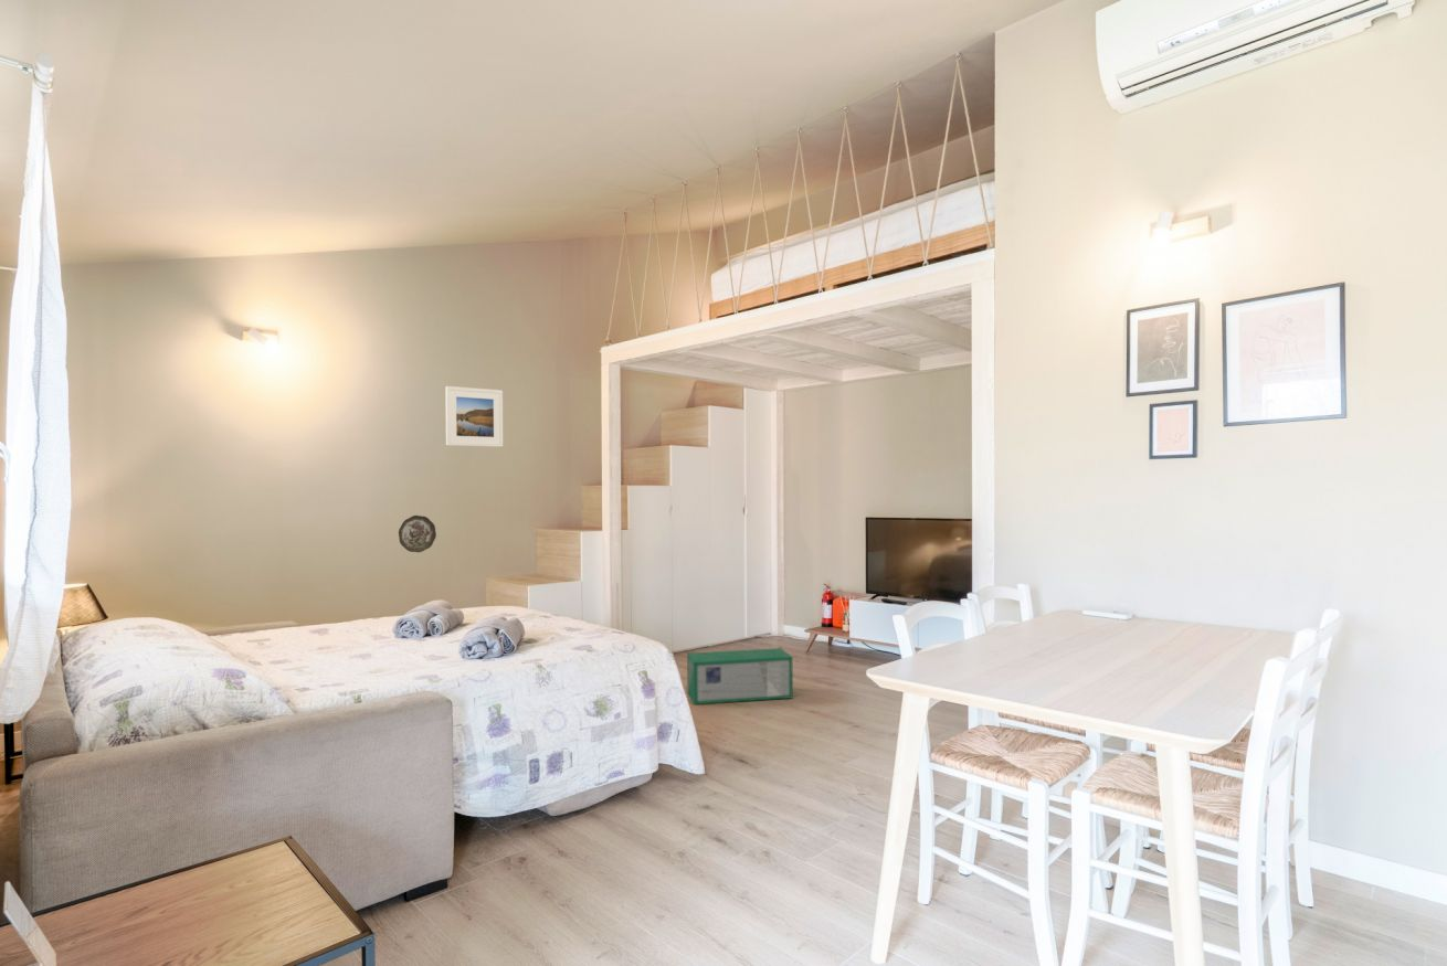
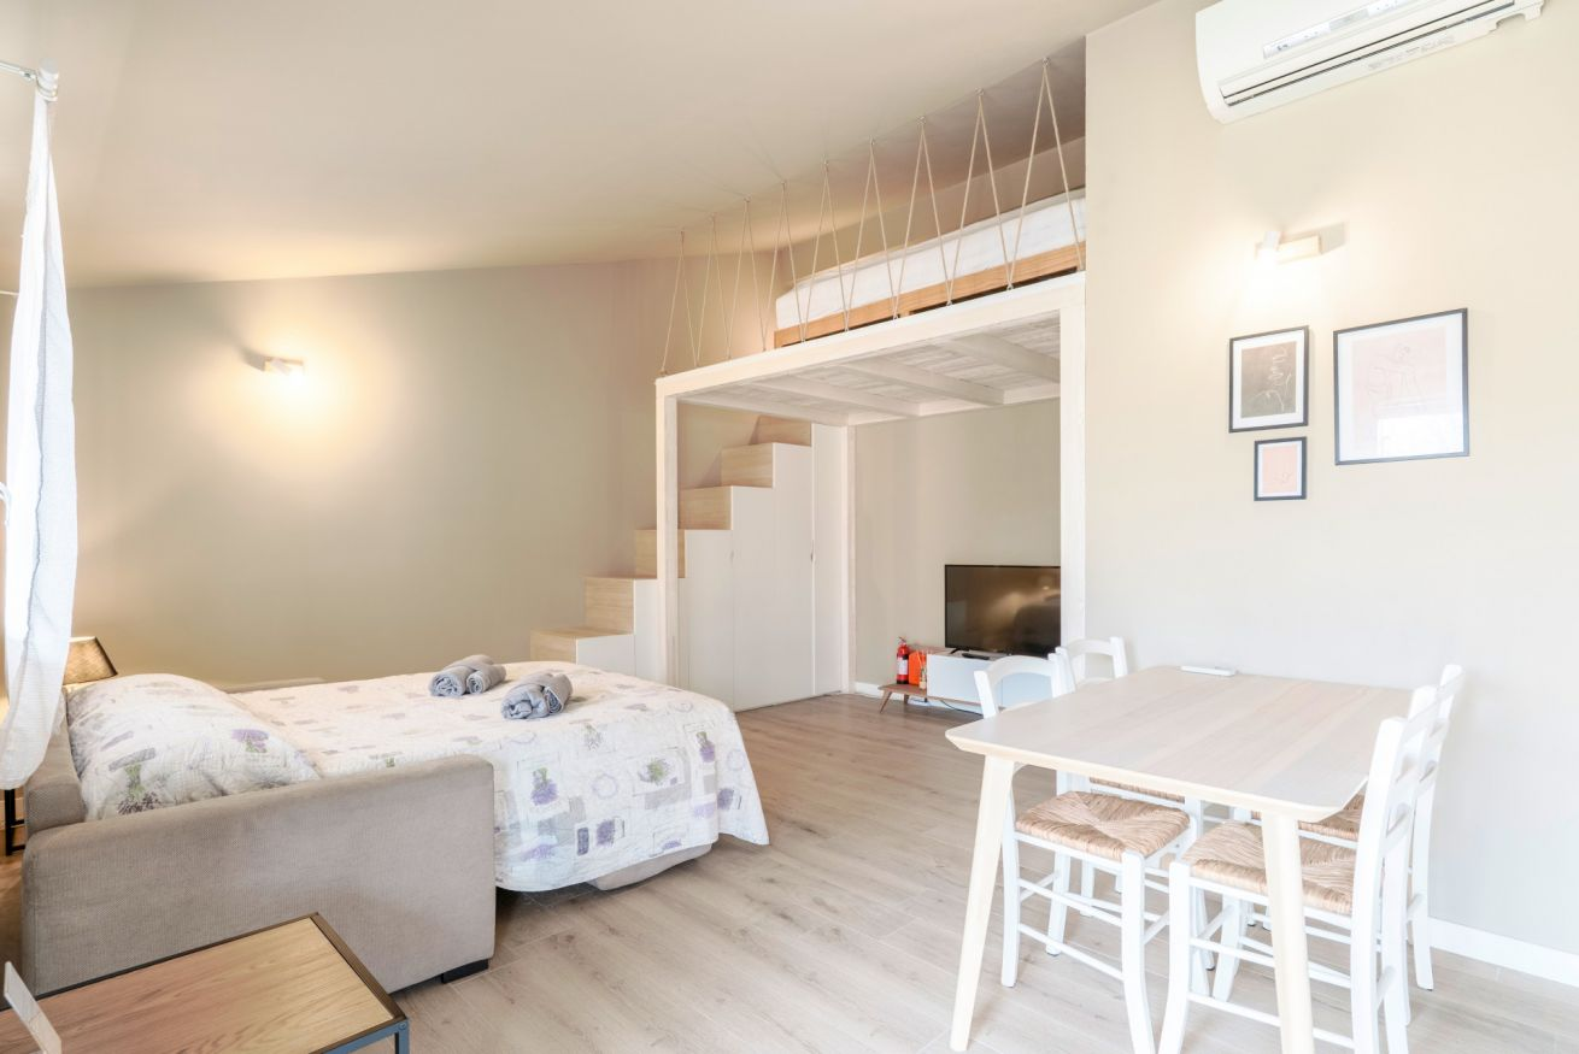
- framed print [445,385,504,448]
- storage bin [686,647,794,707]
- decorative plate [398,514,437,553]
